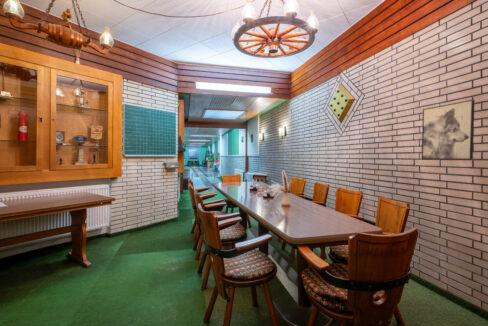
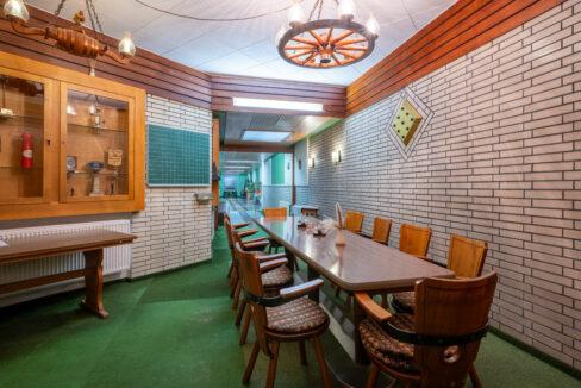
- wall art [421,98,476,161]
